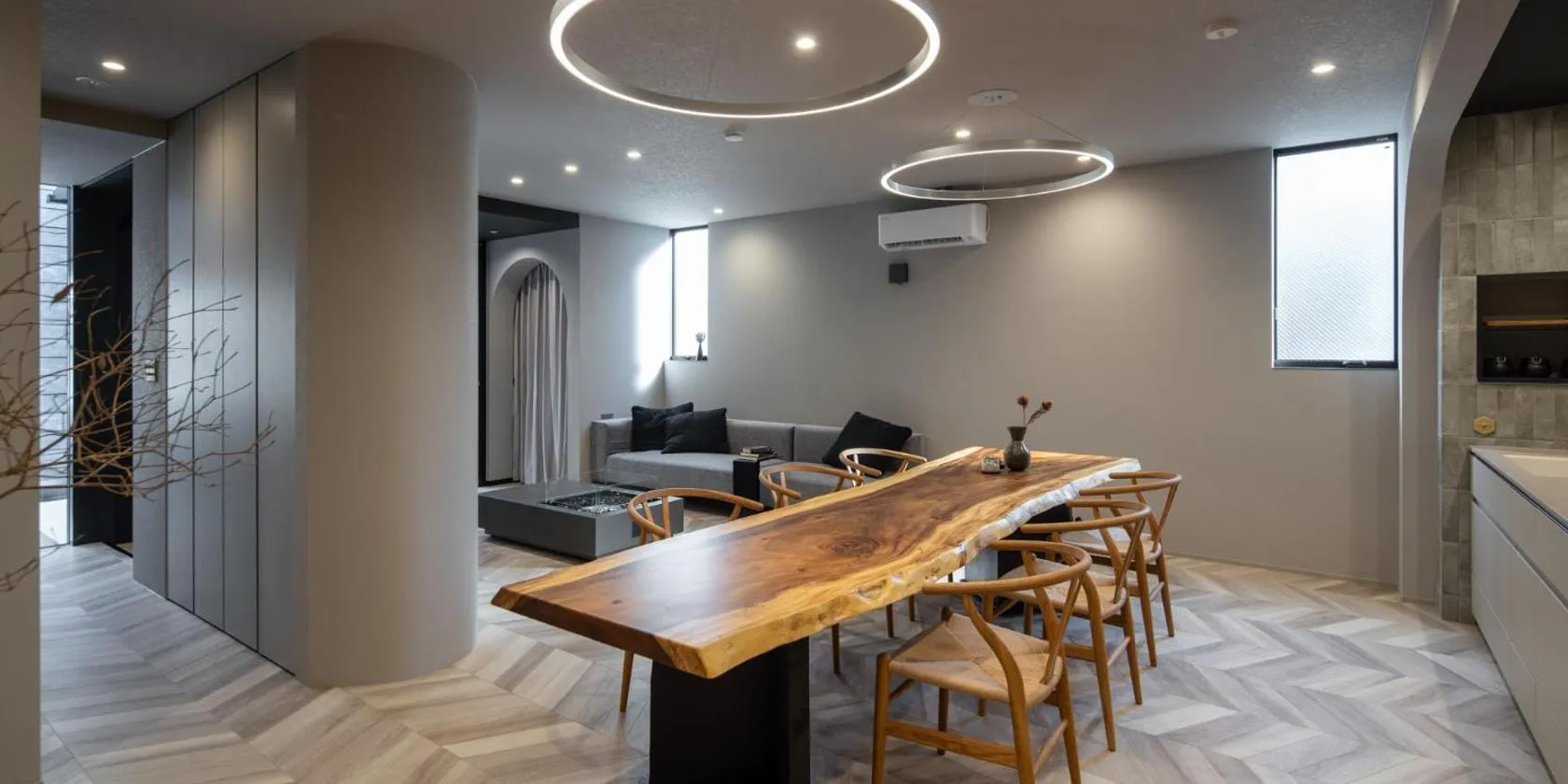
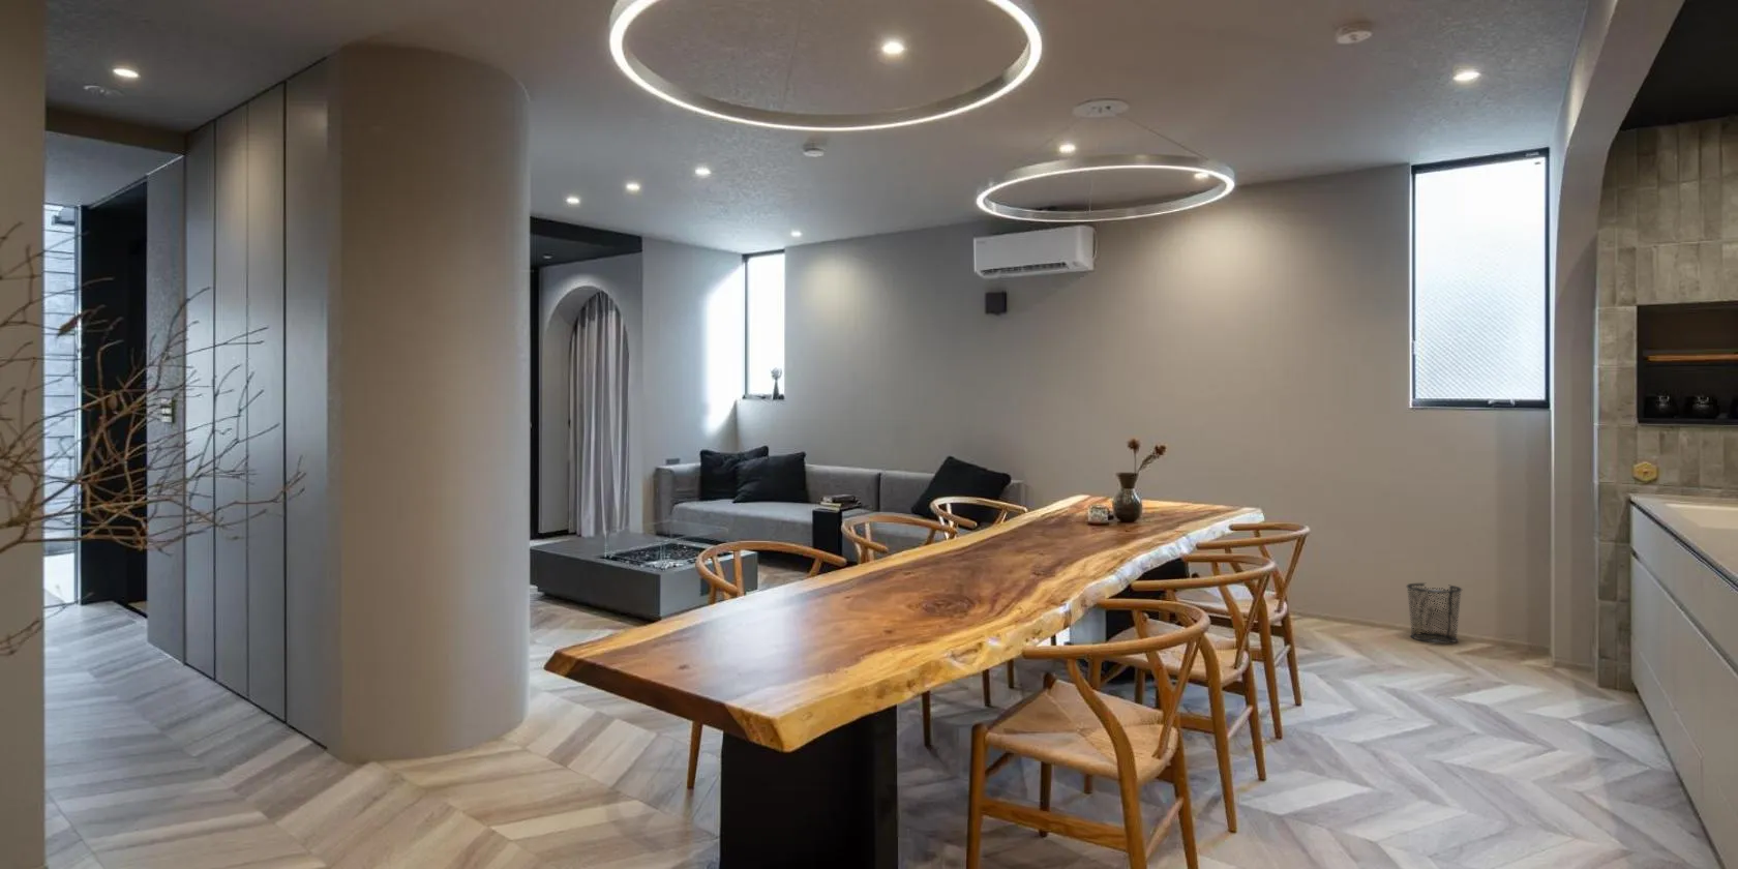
+ waste bin [1404,582,1463,644]
